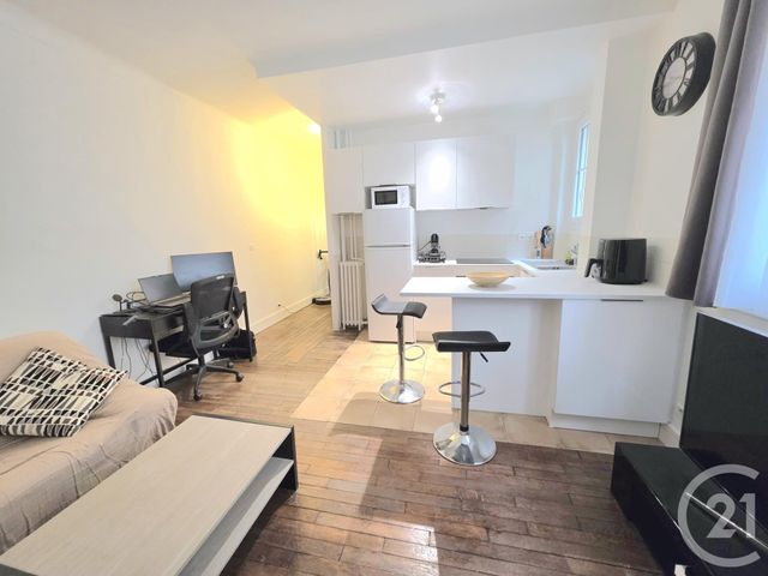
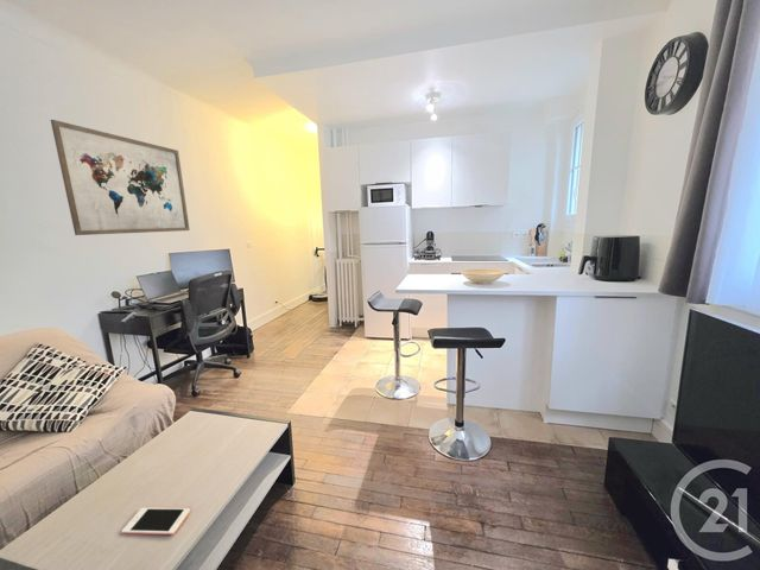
+ wall art [50,119,191,236]
+ cell phone [120,507,191,536]
